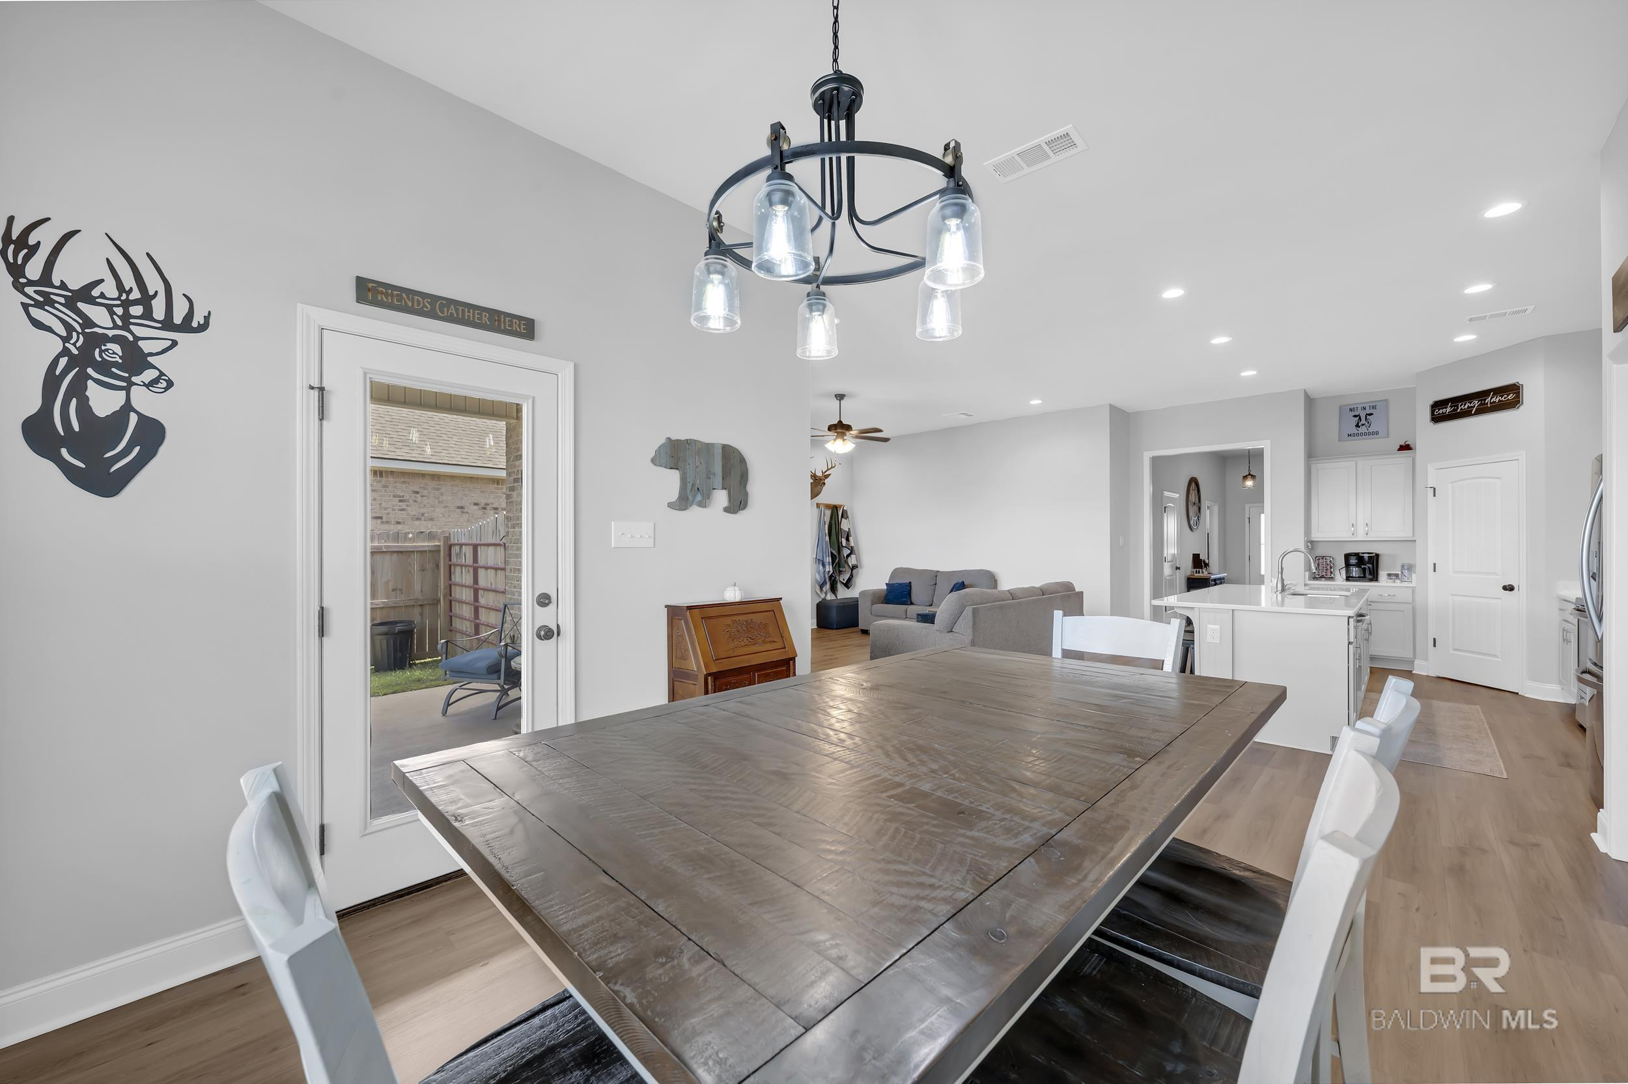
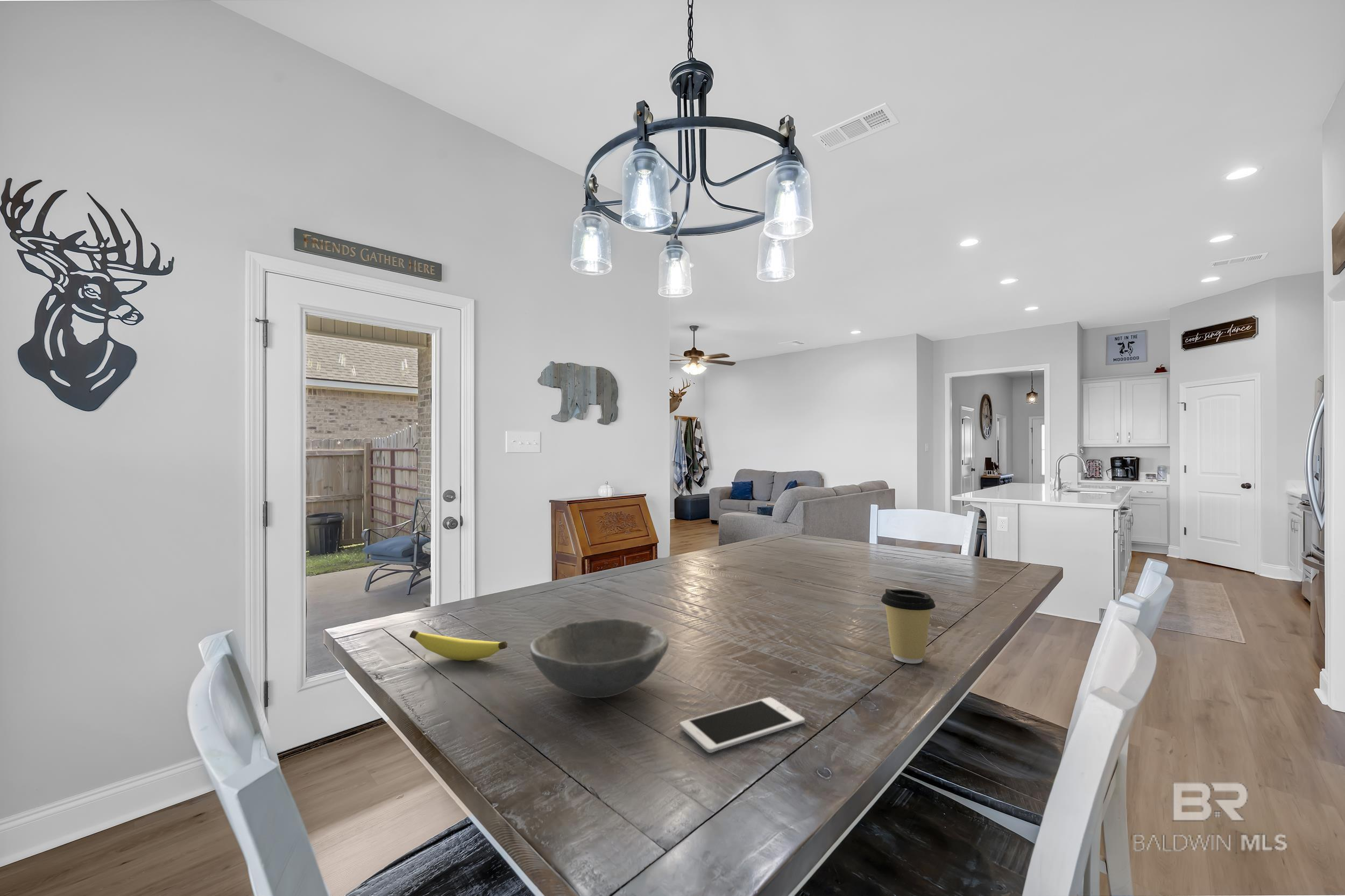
+ coffee cup [881,588,936,664]
+ cell phone [679,696,805,753]
+ bowl [529,618,669,699]
+ banana [409,630,508,662]
